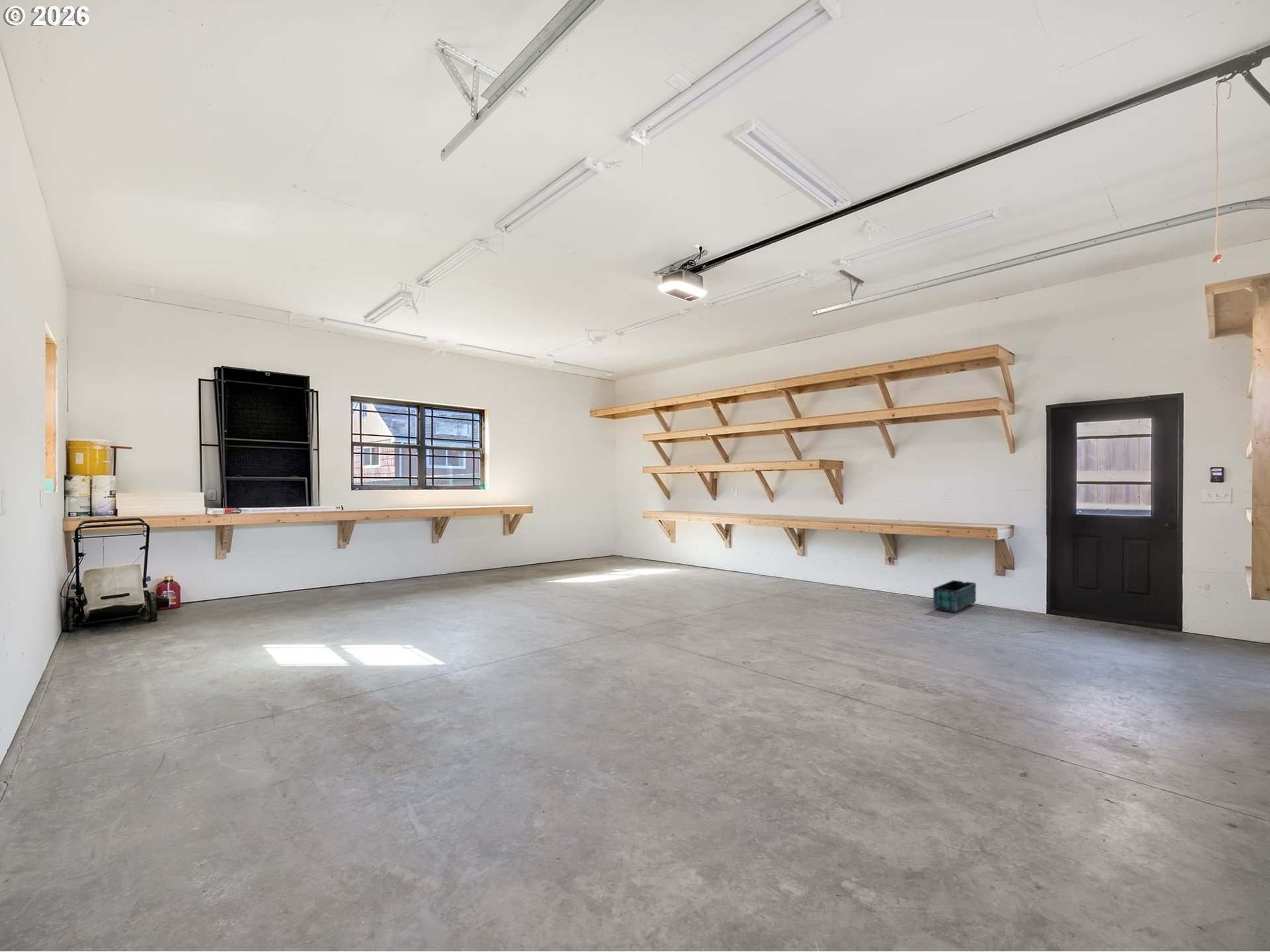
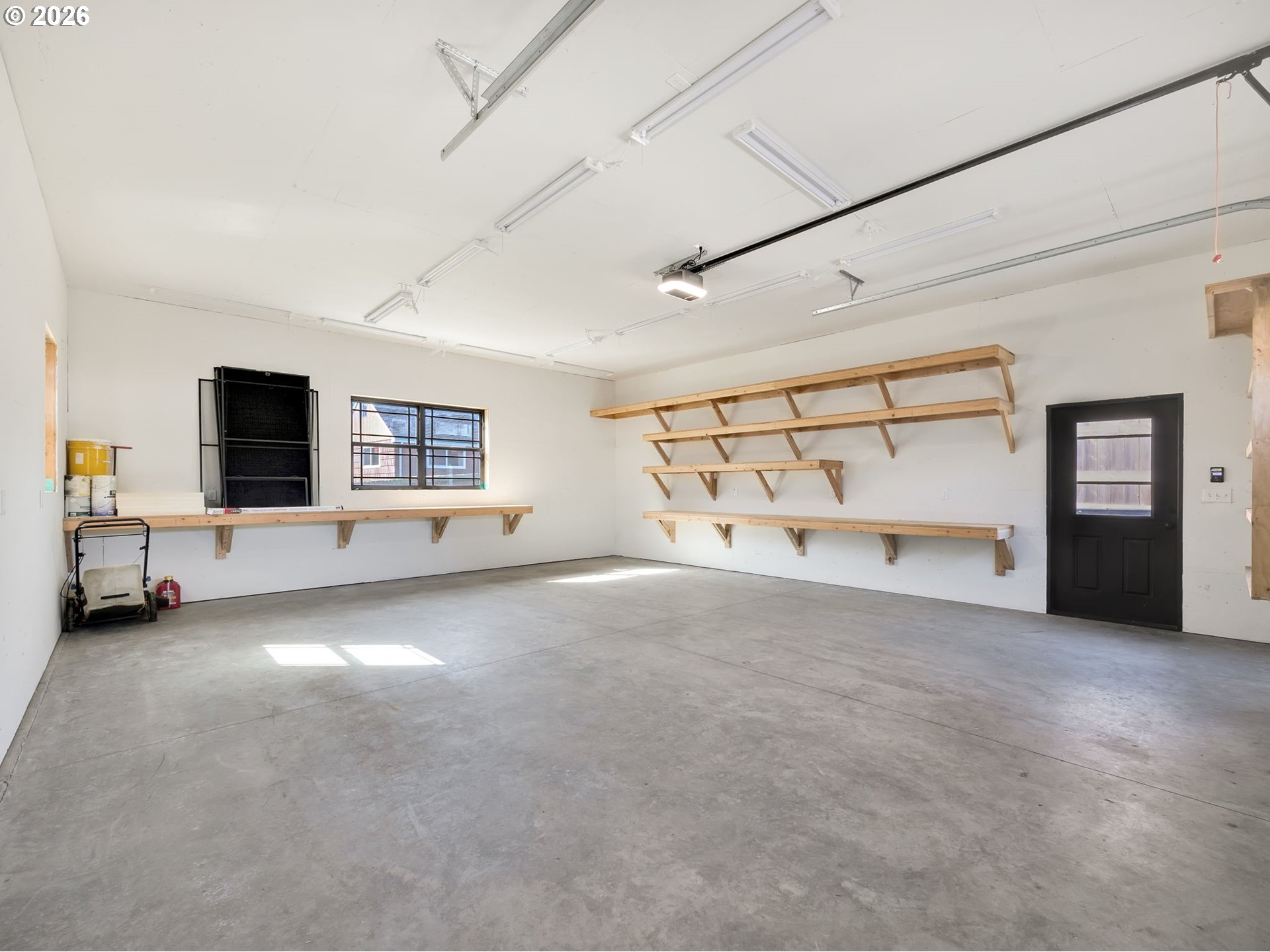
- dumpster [932,580,977,614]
